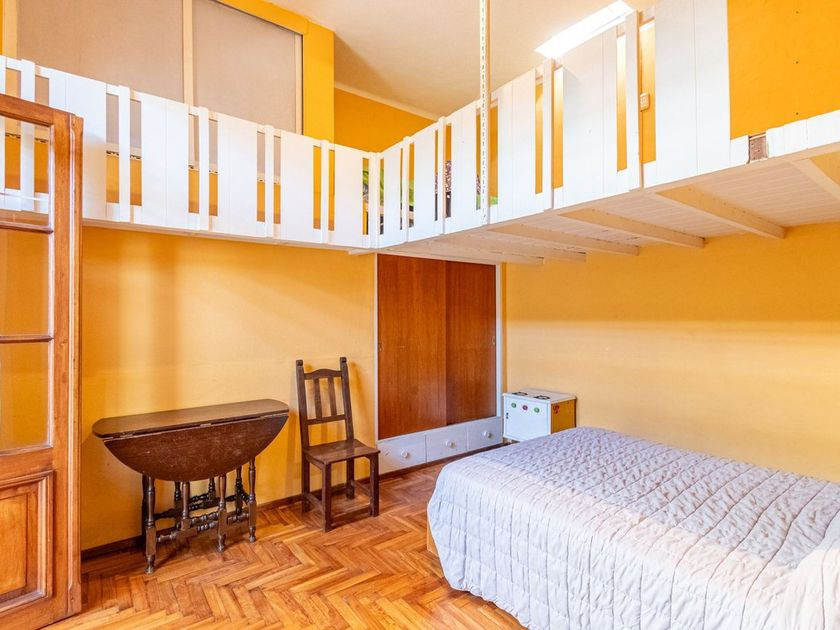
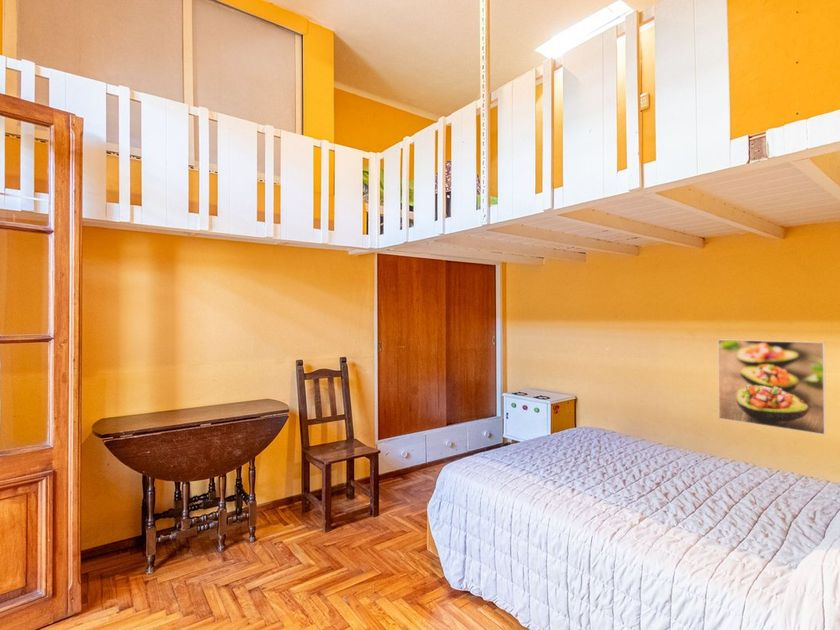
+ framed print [717,338,827,436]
